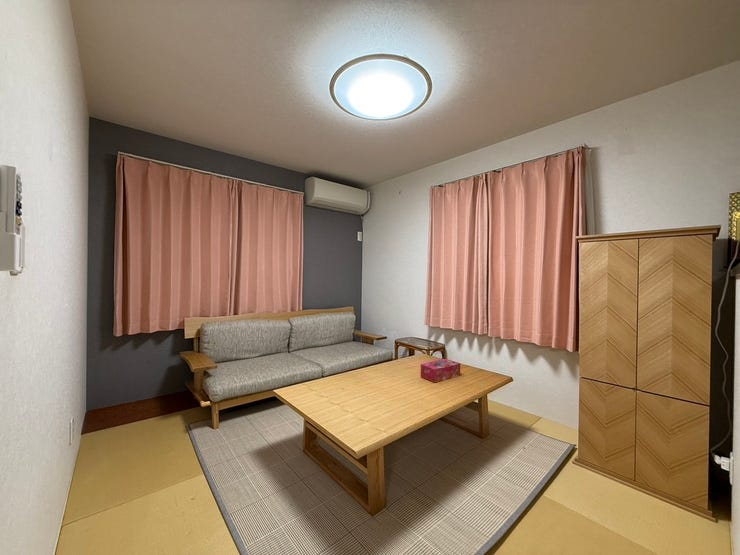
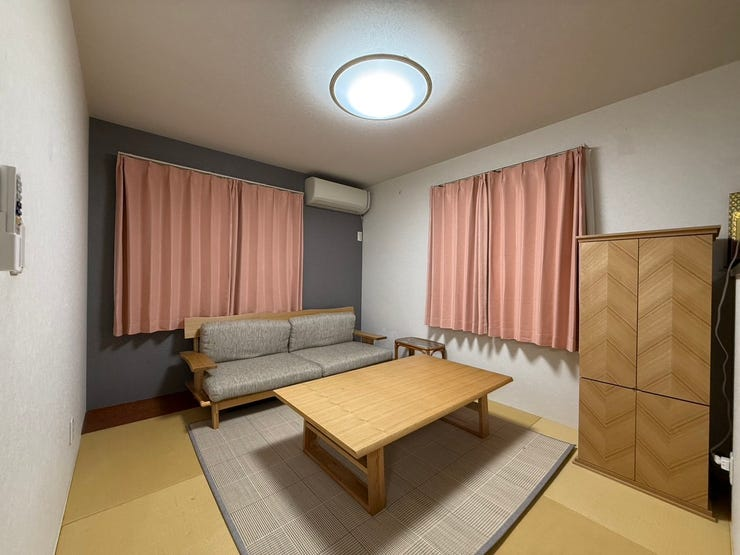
- tissue box [420,358,461,383]
